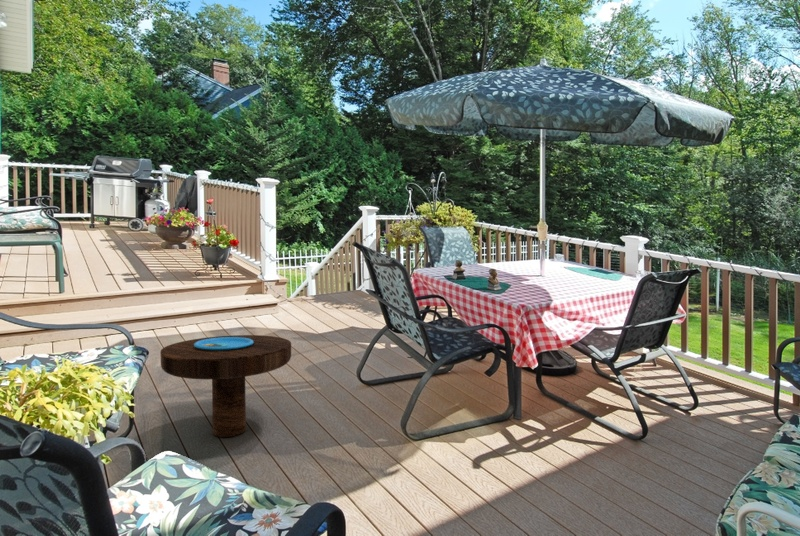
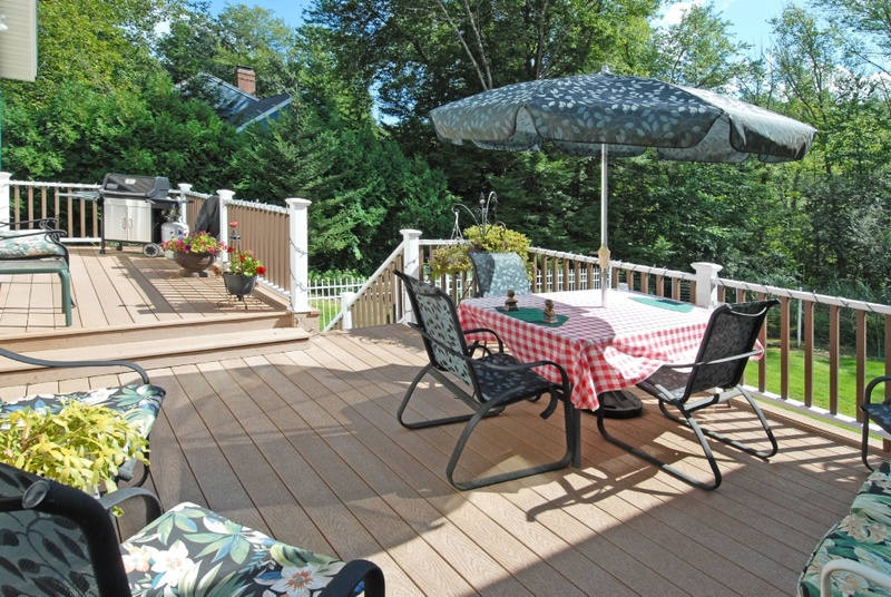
- side table [159,334,292,438]
